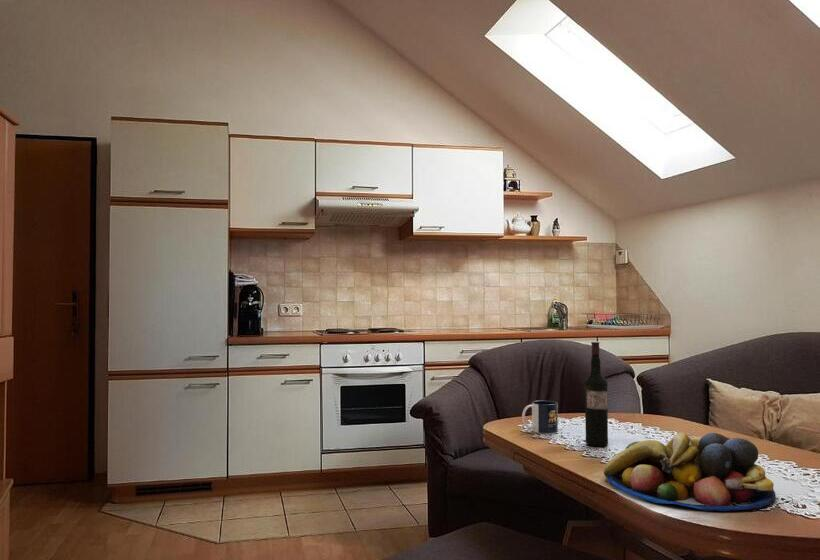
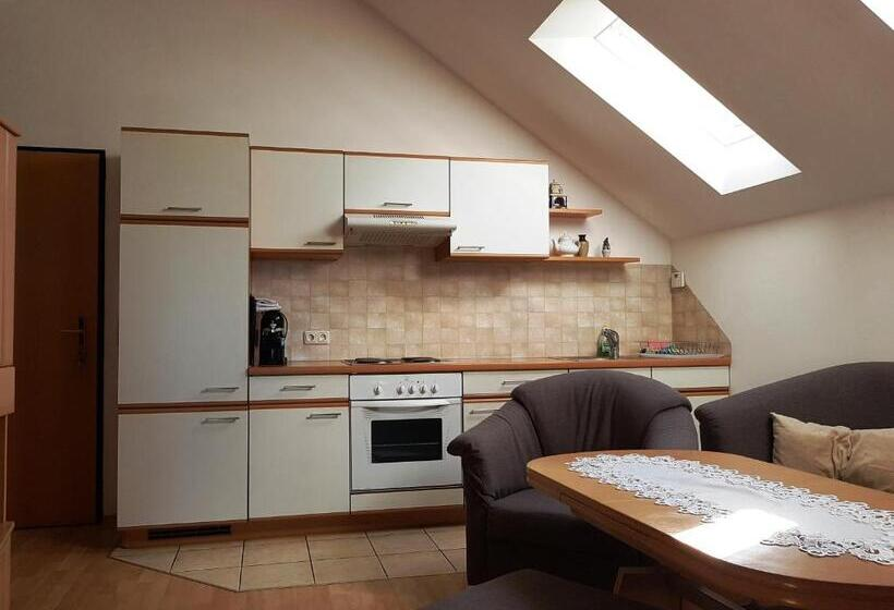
- fruit bowl [603,432,777,512]
- wine bottle [584,341,609,447]
- mug [521,400,559,435]
